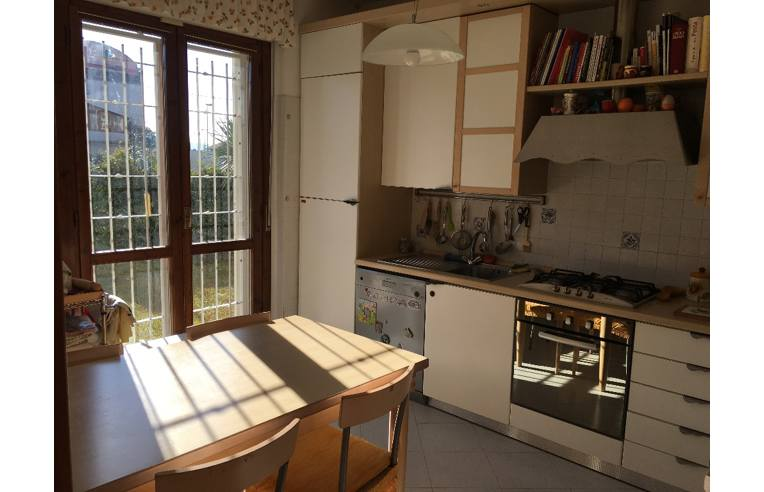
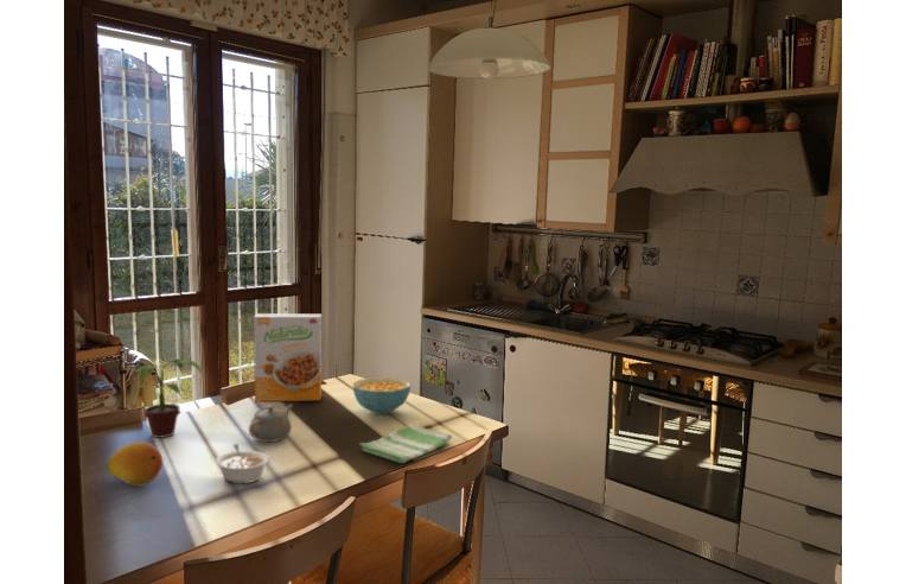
+ cereal bowl [352,376,411,415]
+ teapot [248,402,294,443]
+ legume [215,443,270,484]
+ cereal box [253,312,323,402]
+ dish towel [359,424,453,464]
+ potted plant [122,357,204,439]
+ fruit [104,440,164,488]
